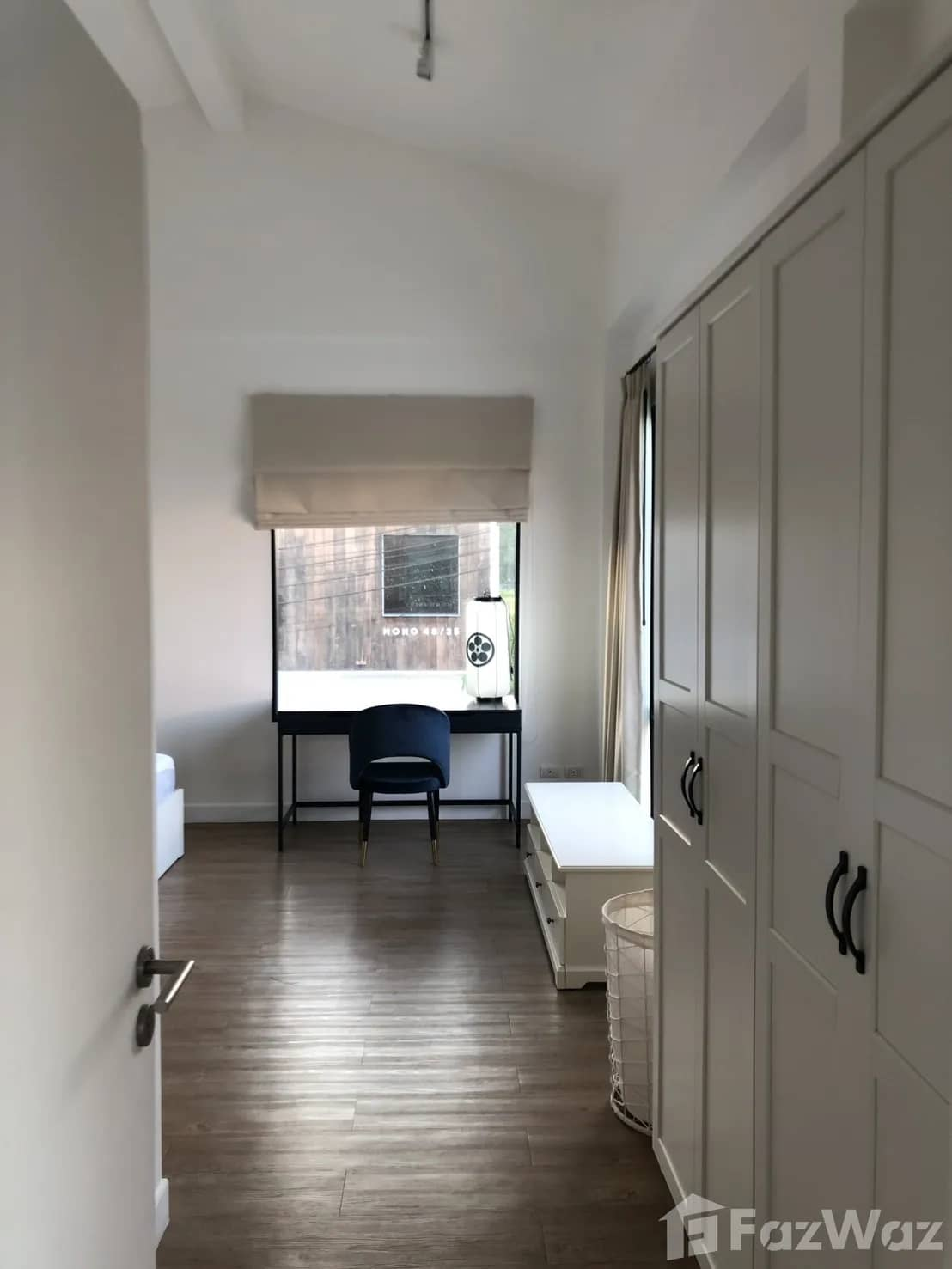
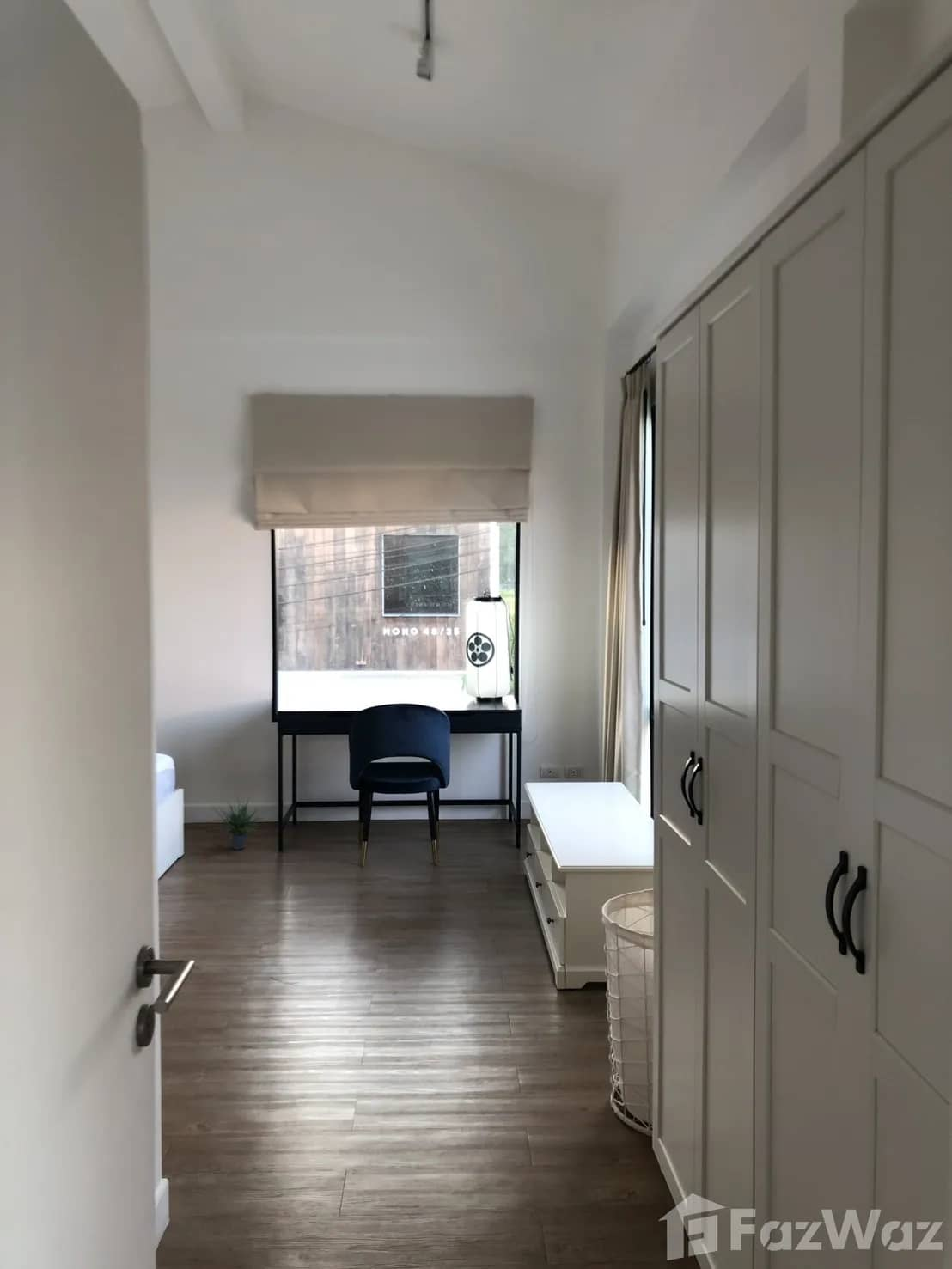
+ potted plant [206,796,265,851]
